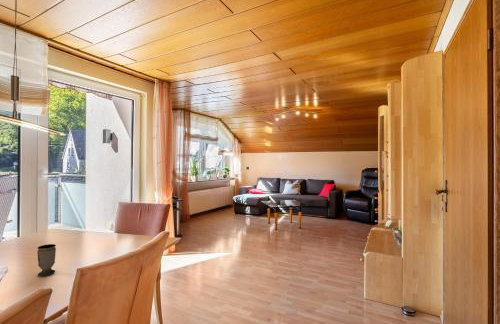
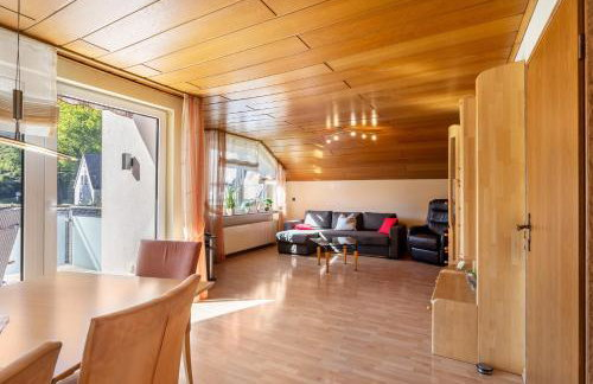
- cup [36,243,57,277]
